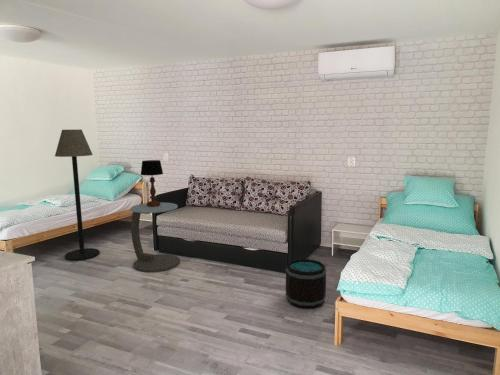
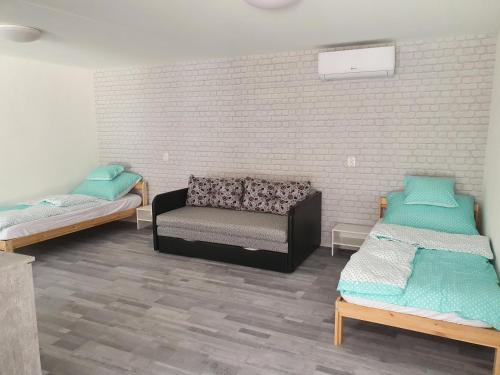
- side table [129,201,181,273]
- table lamp [140,159,164,207]
- bucket [285,258,328,310]
- floor lamp [54,129,101,262]
